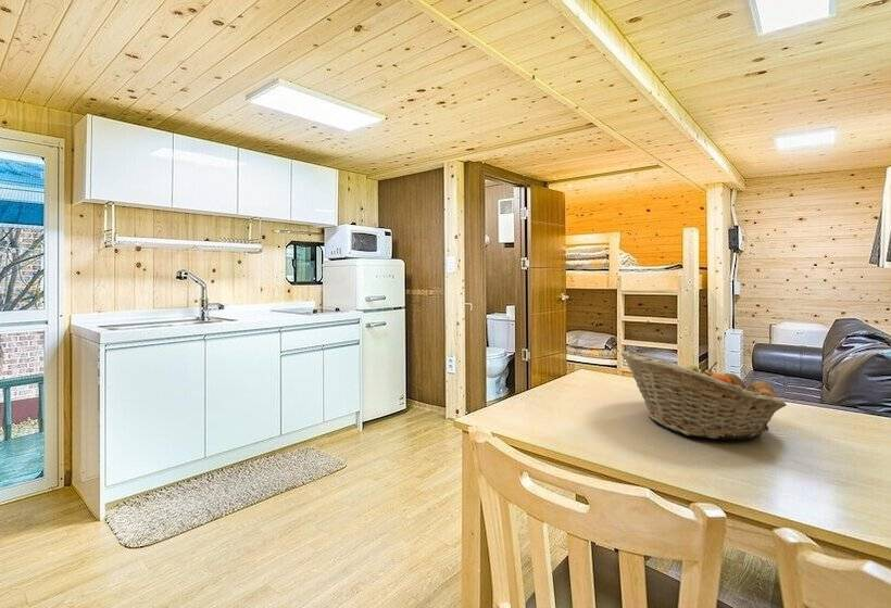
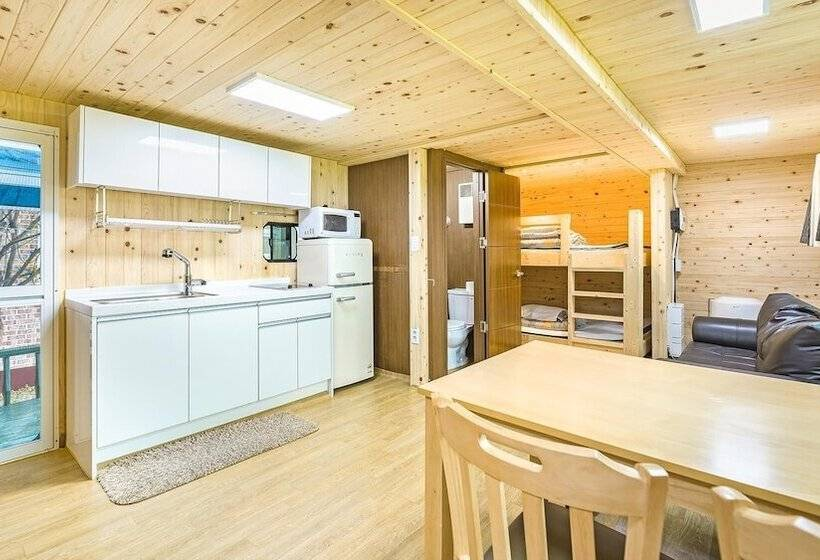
- fruit basket [619,350,788,441]
